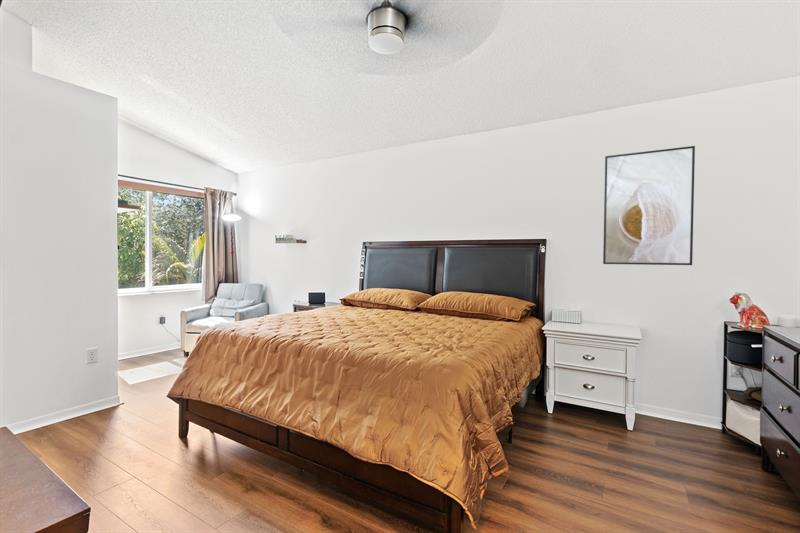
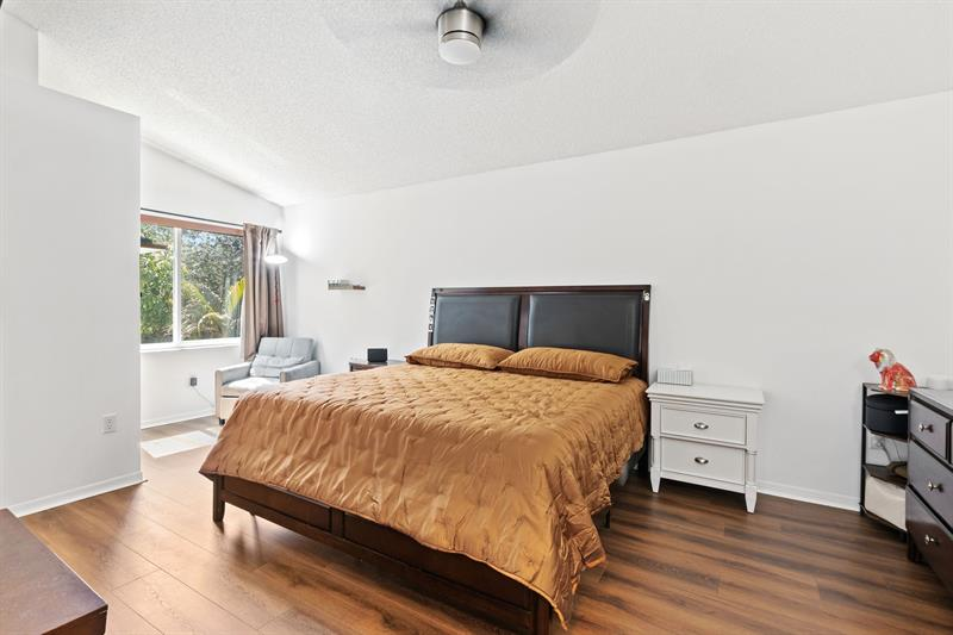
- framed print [602,145,696,266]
